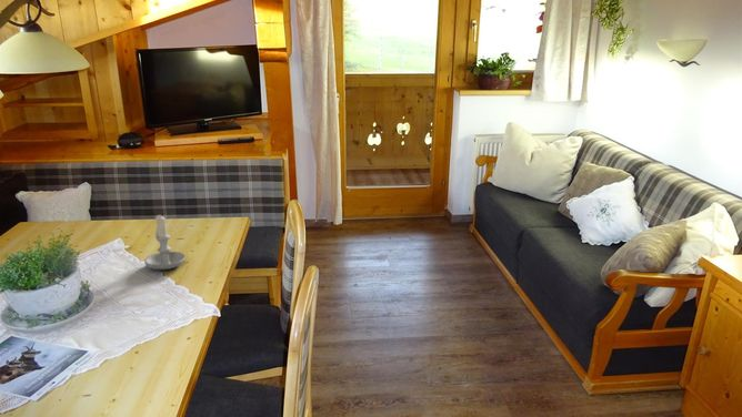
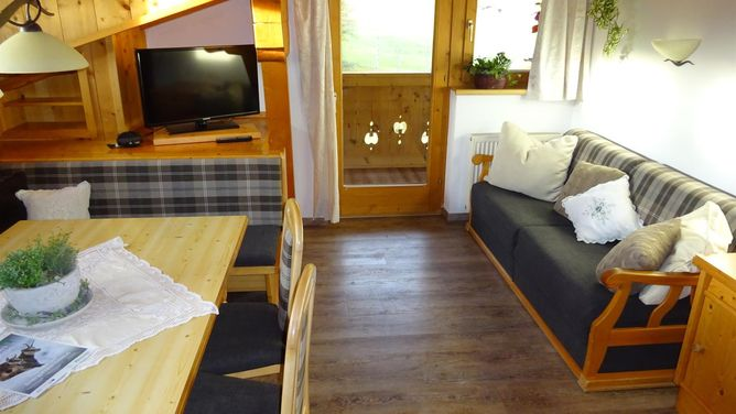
- candle [143,215,187,271]
